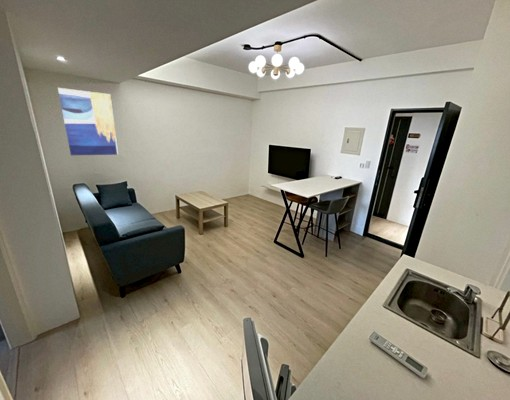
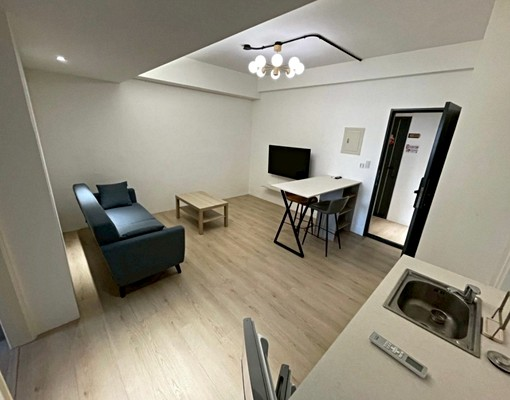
- wall art [57,87,119,156]
